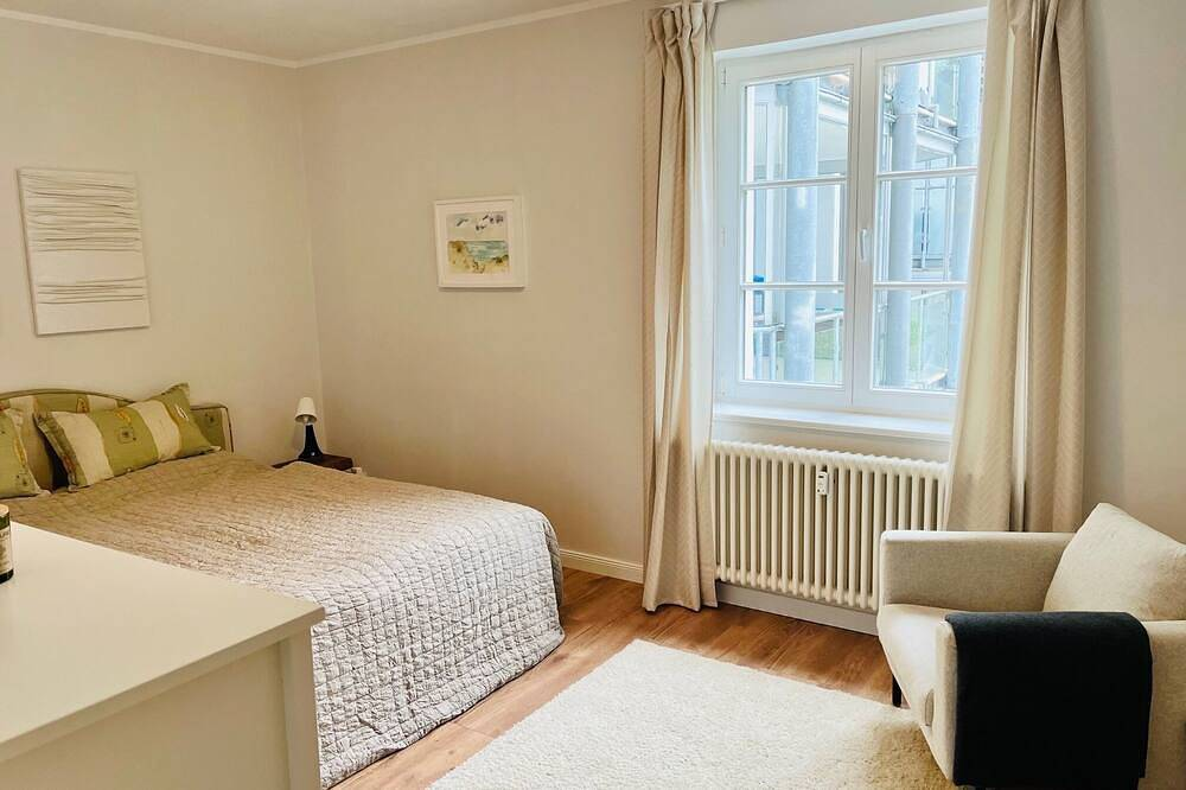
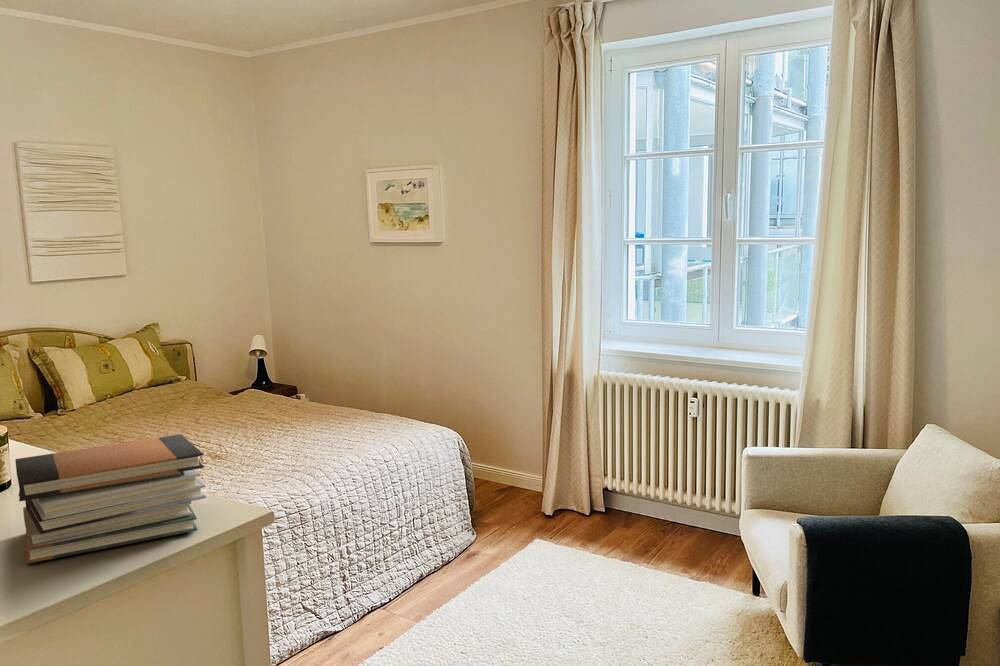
+ book stack [14,433,207,565]
